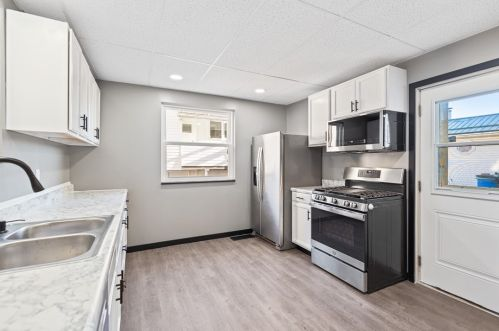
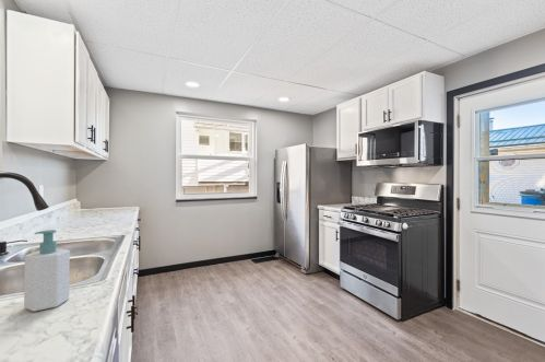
+ soap bottle [23,229,71,313]
